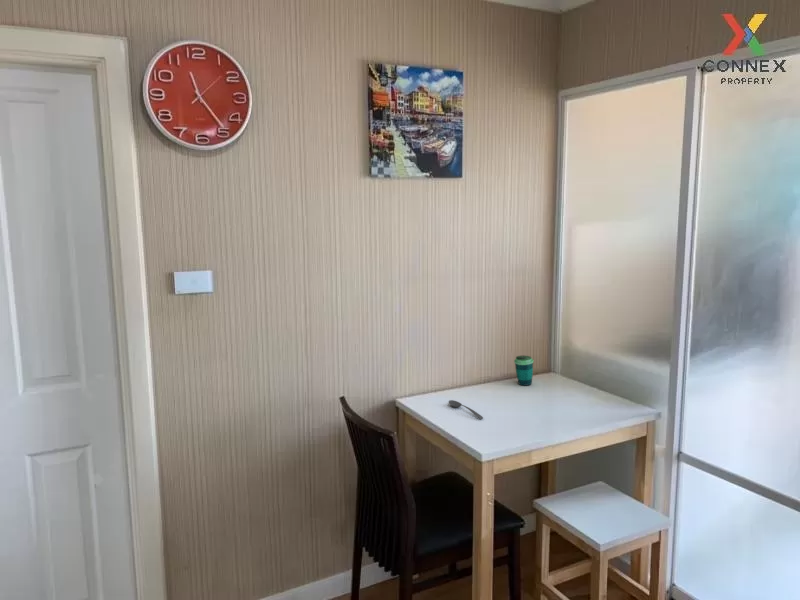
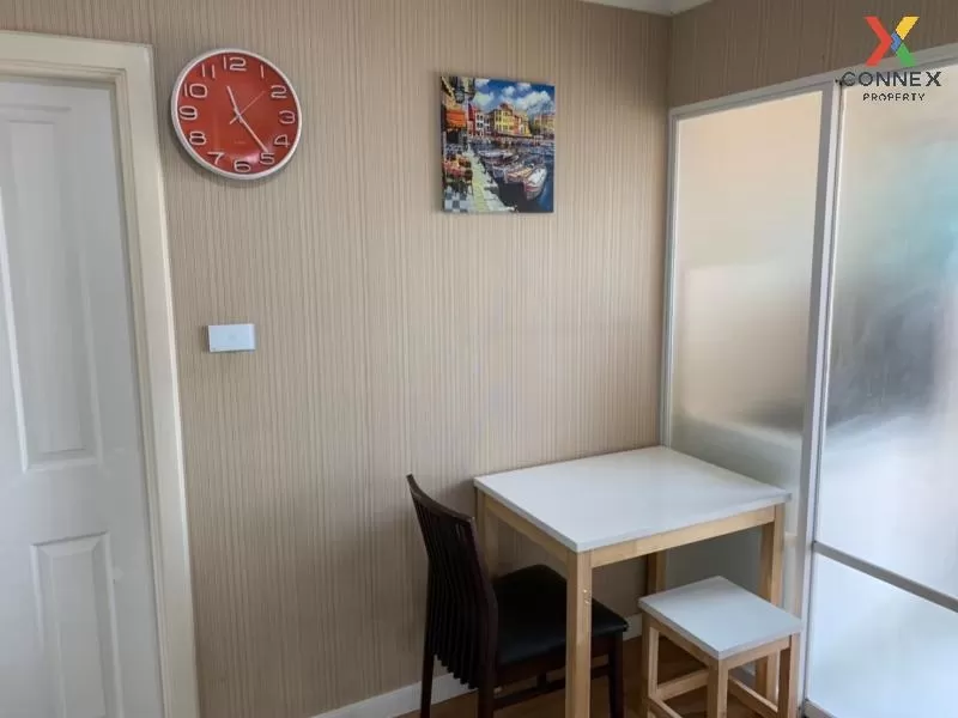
- cup [513,355,534,387]
- soupspoon [448,399,484,420]
